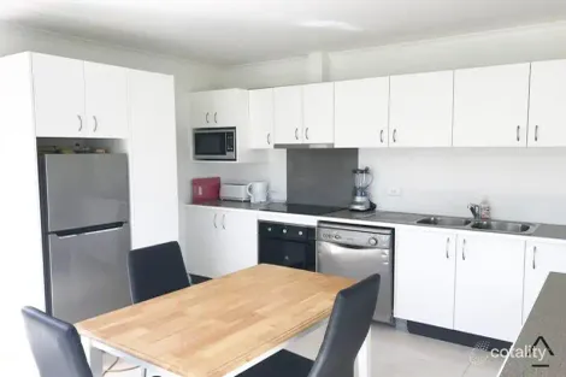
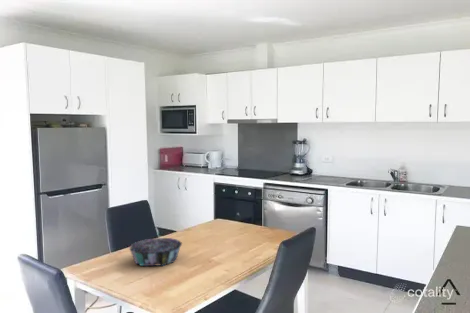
+ decorative bowl [128,237,183,267]
